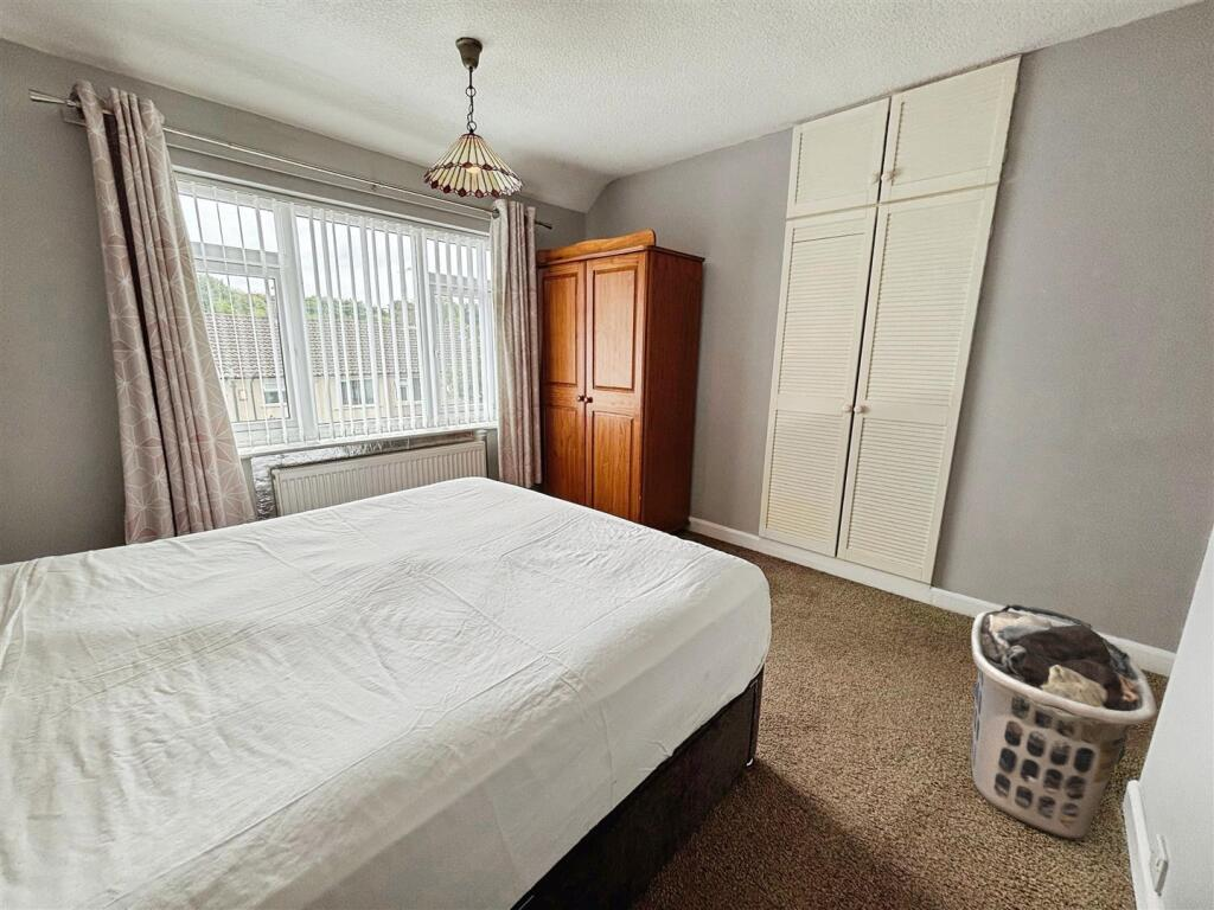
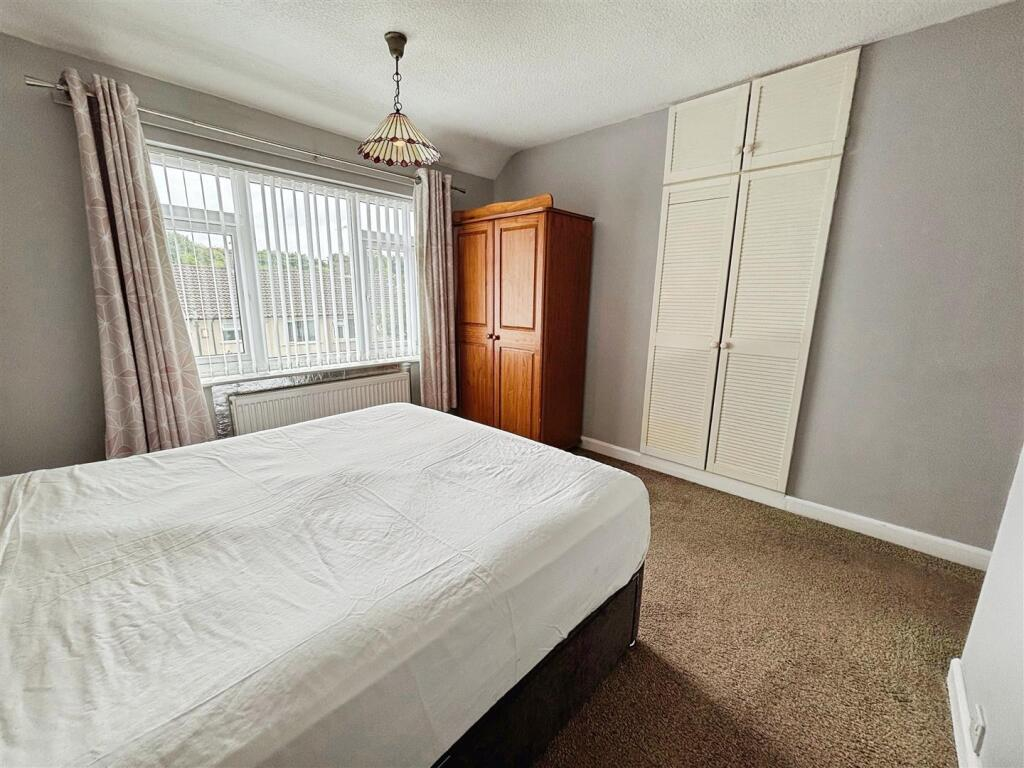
- clothes hamper [970,603,1158,840]
